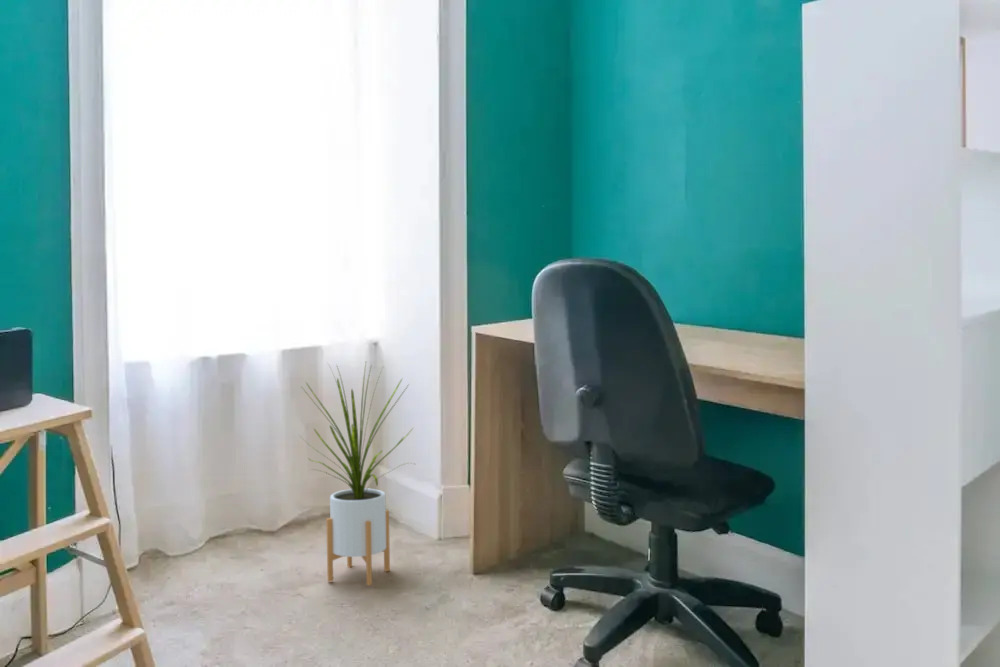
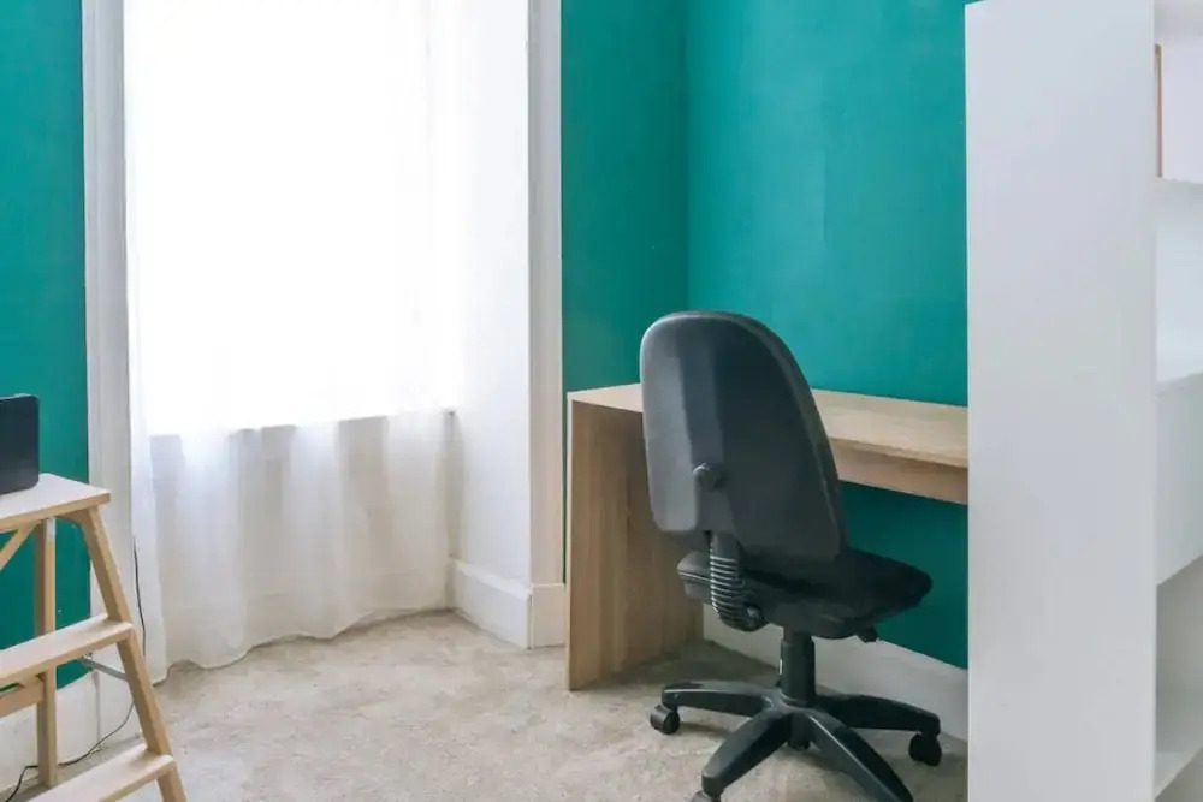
- house plant [298,361,415,587]
